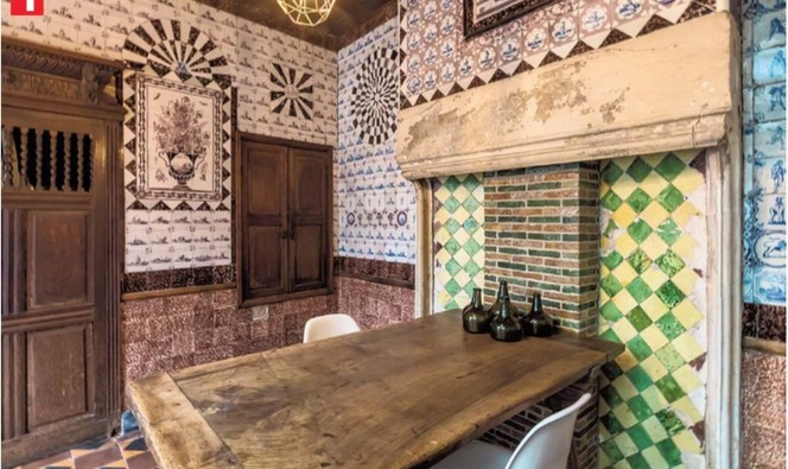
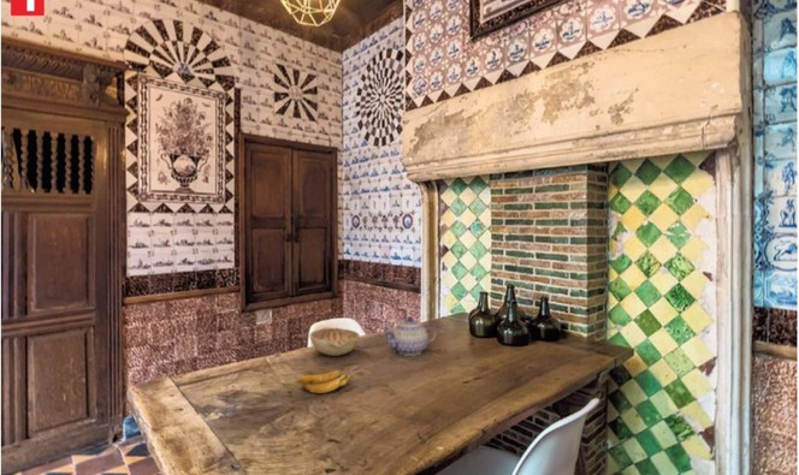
+ banana [296,369,353,394]
+ decorative bowl [309,327,361,357]
+ teapot [380,315,438,357]
